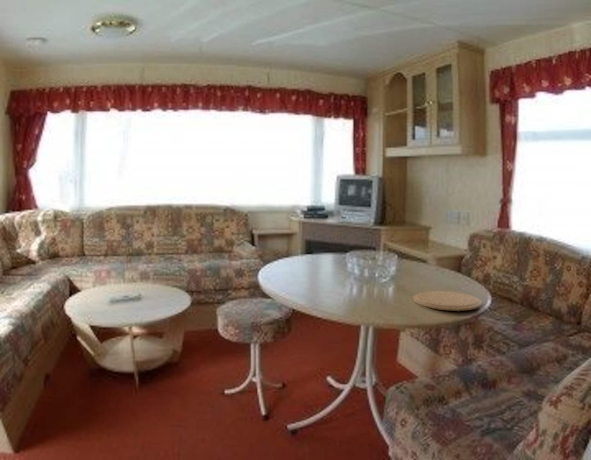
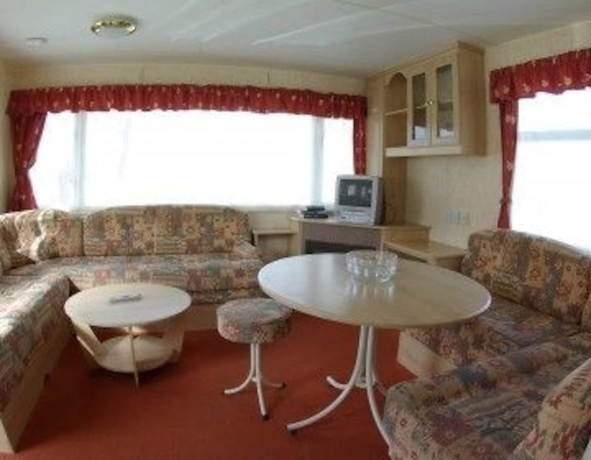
- plate [412,290,483,312]
